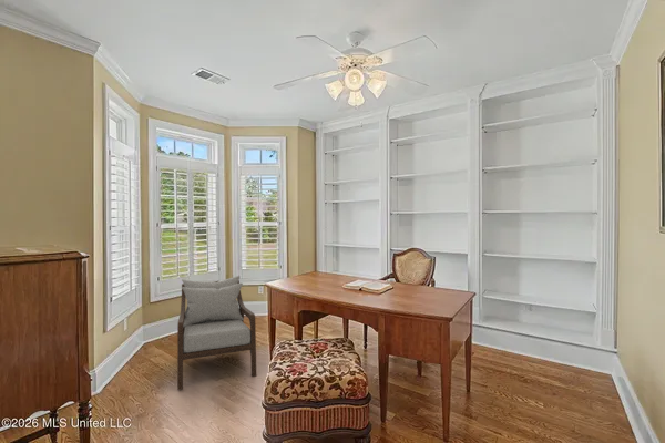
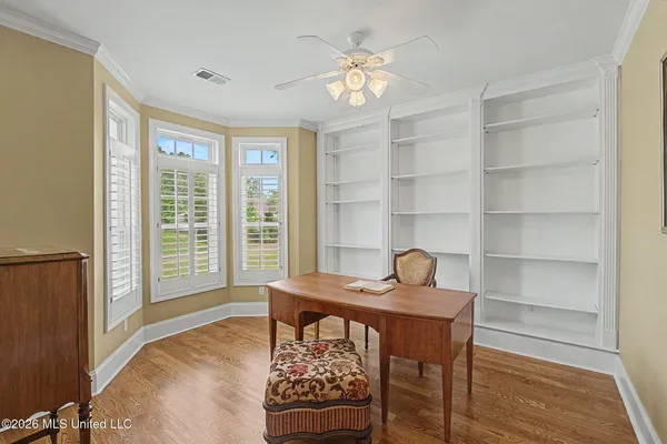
- armchair [176,275,257,391]
